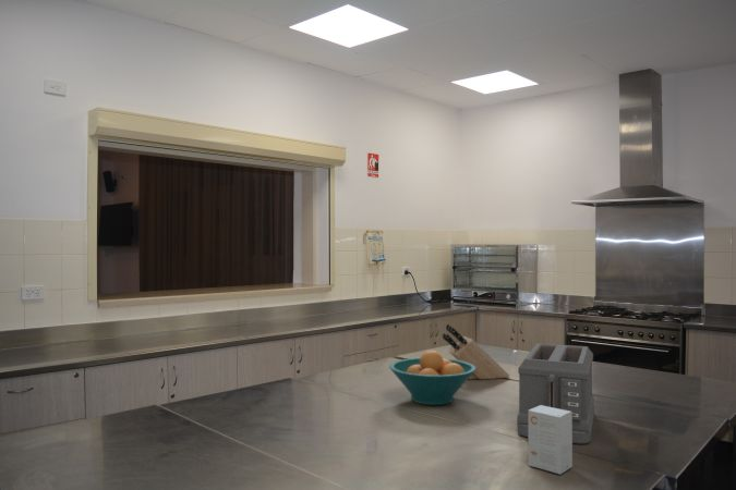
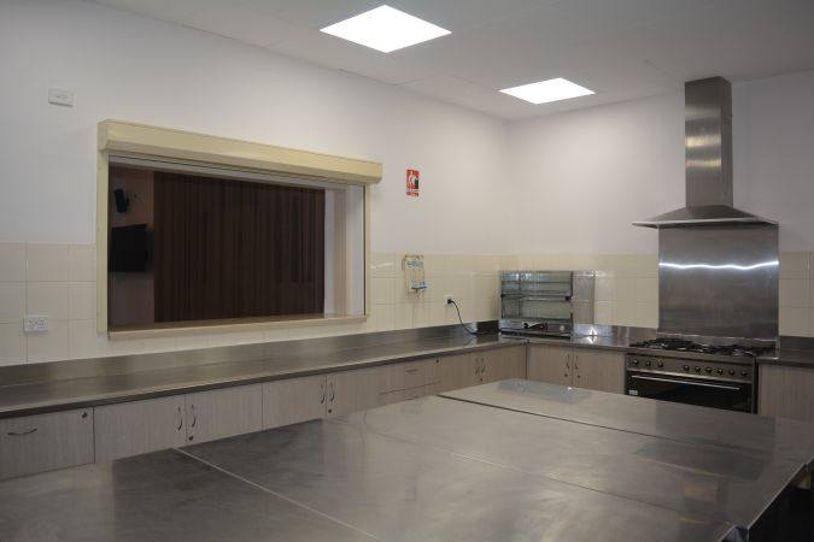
- fruit bowl [388,350,476,406]
- small box [527,405,574,476]
- knife block [442,323,510,380]
- toaster [516,342,595,445]
